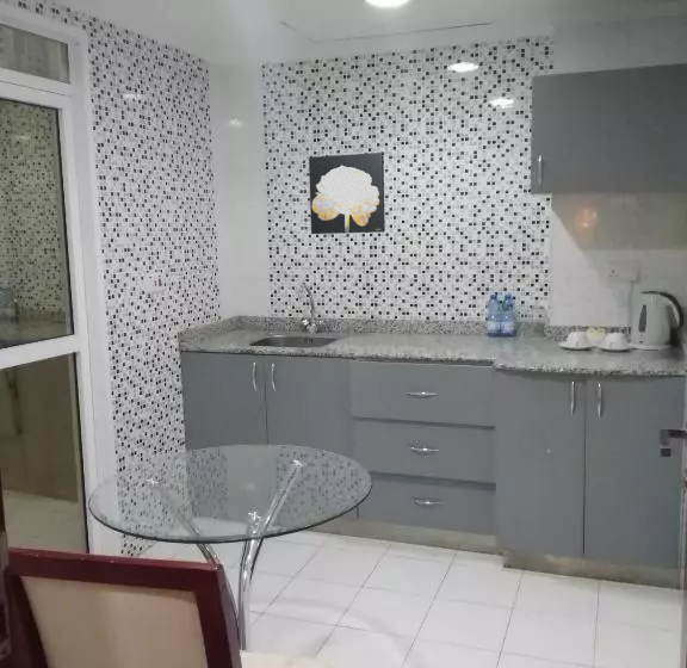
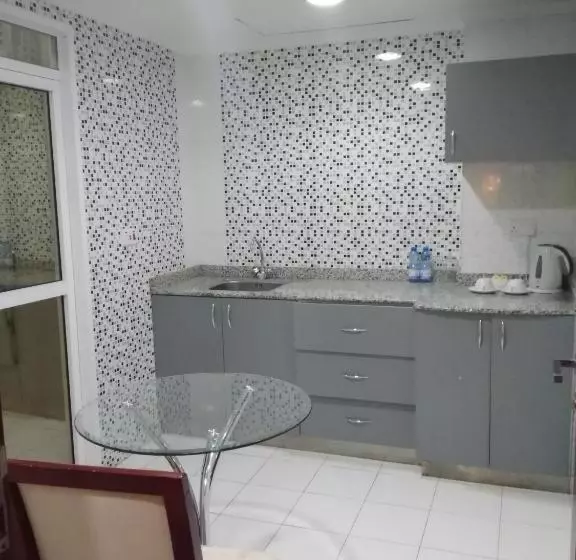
- wall art [308,151,386,235]
